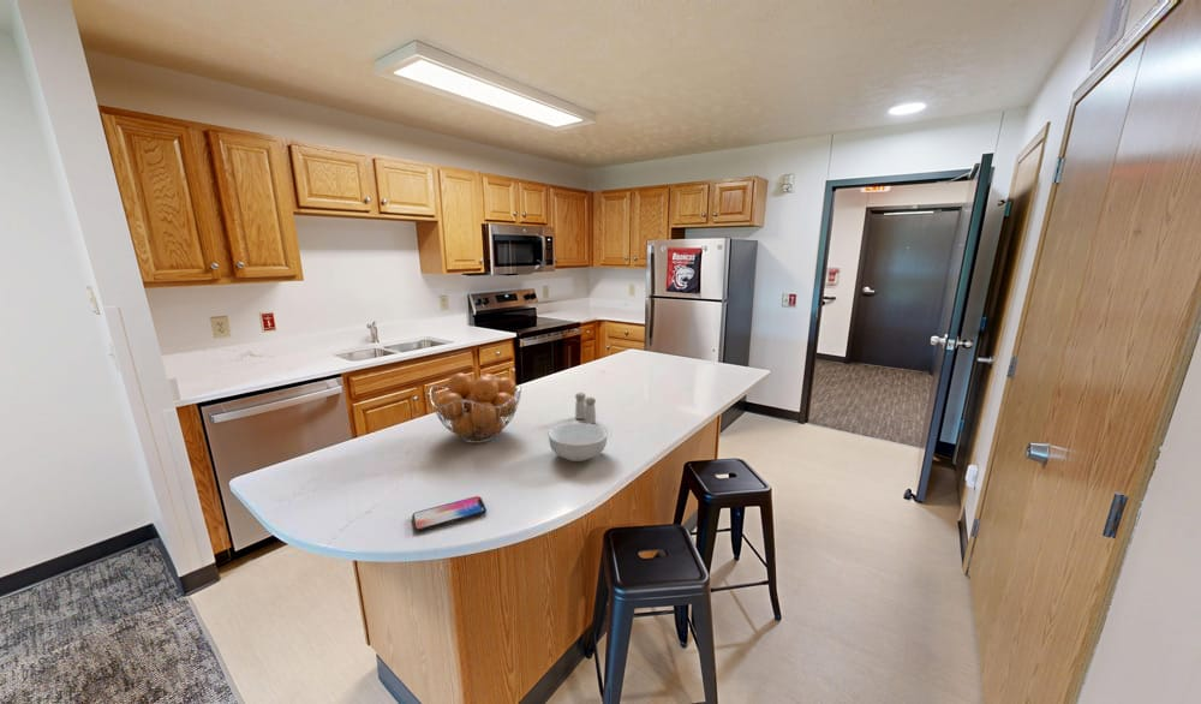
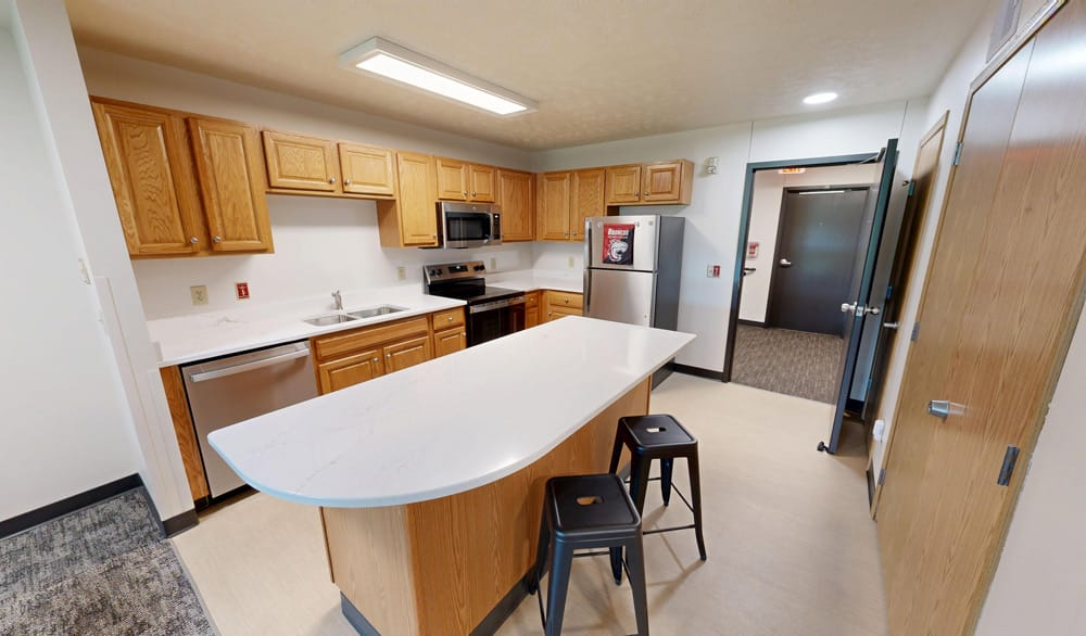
- salt and pepper shaker [574,392,597,425]
- smartphone [411,495,488,533]
- fruit basket [429,371,522,445]
- cereal bowl [548,422,608,463]
